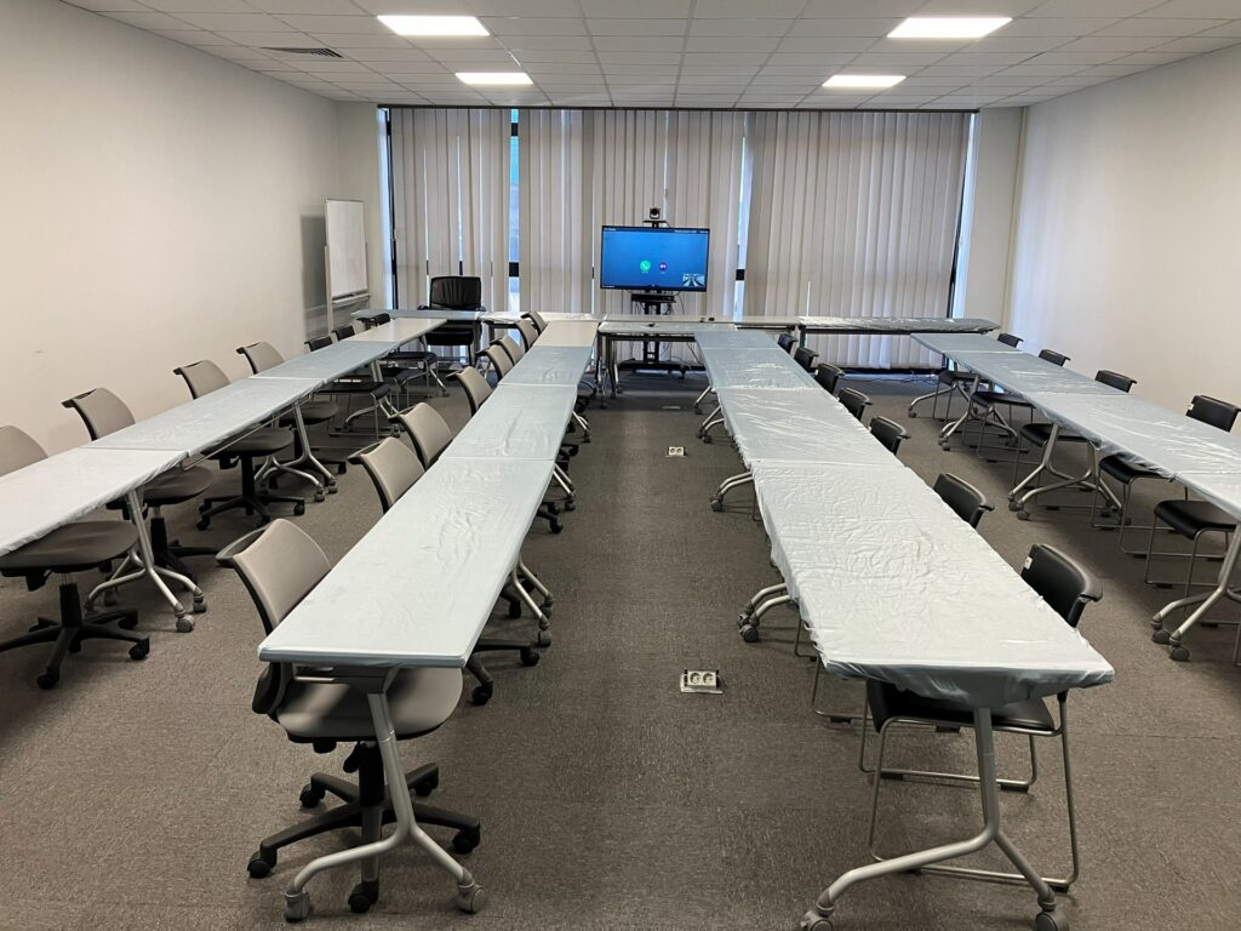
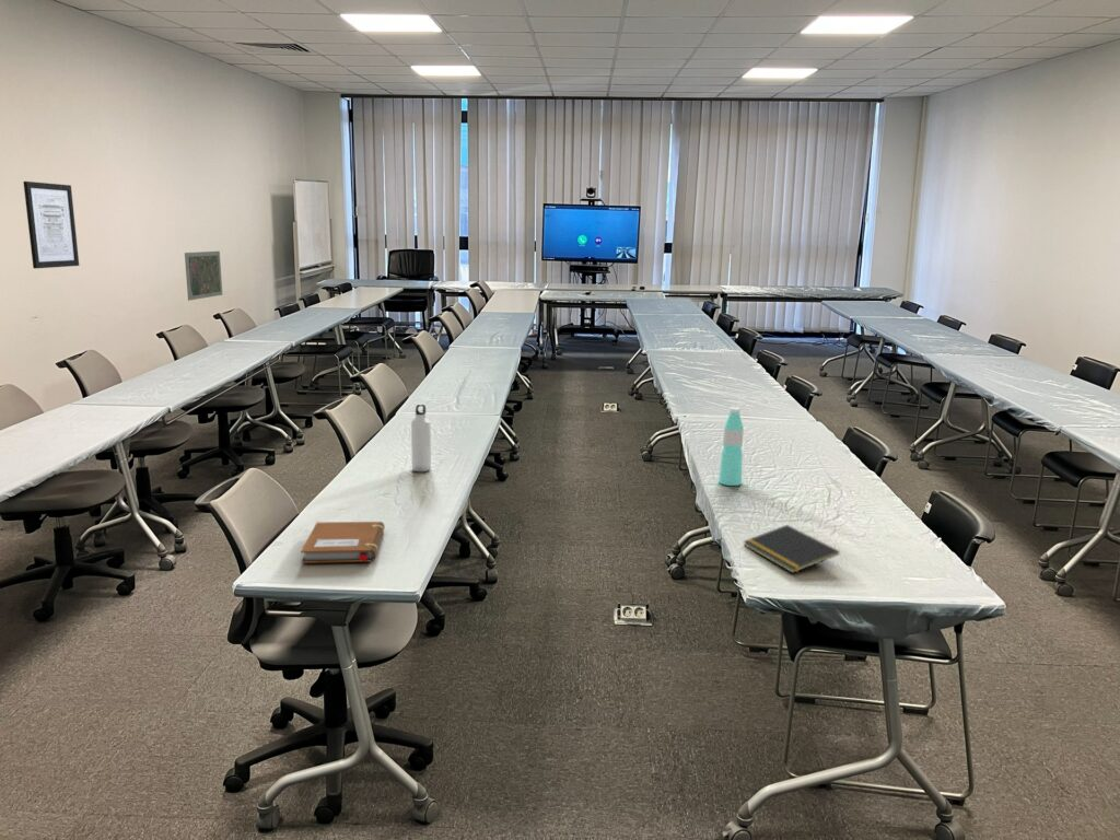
+ road map [184,250,223,302]
+ notepad [743,524,840,574]
+ water bottle [410,402,432,472]
+ water bottle [718,406,745,487]
+ wall art [22,180,80,269]
+ notebook [300,521,386,564]
